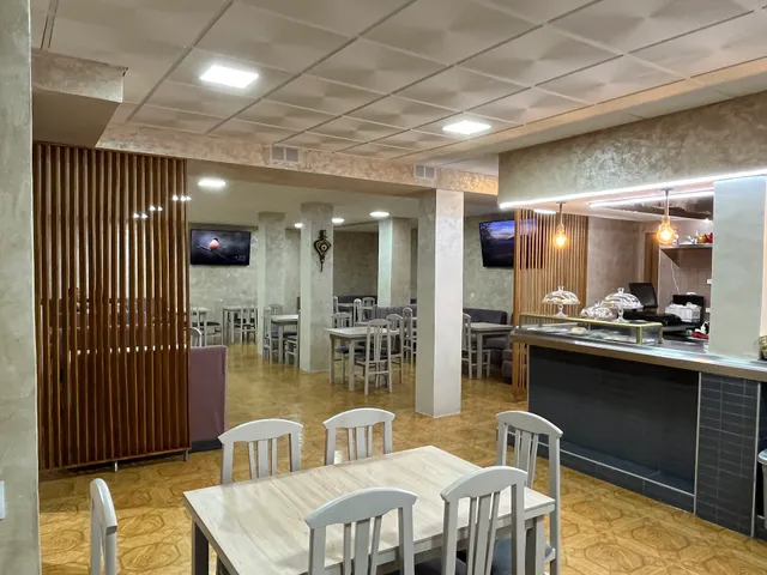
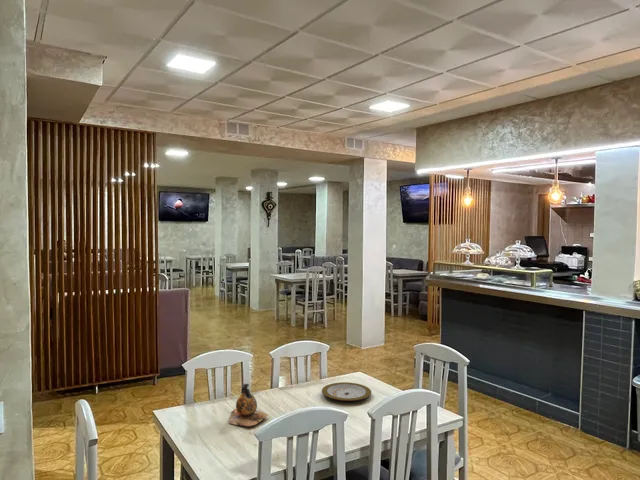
+ vase [227,383,269,427]
+ plate [321,381,372,402]
